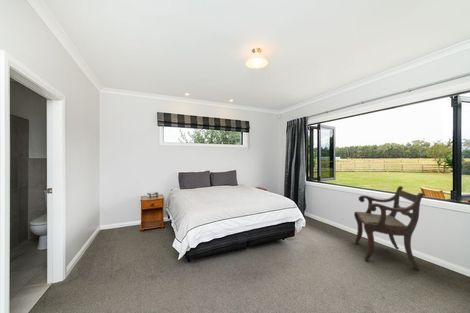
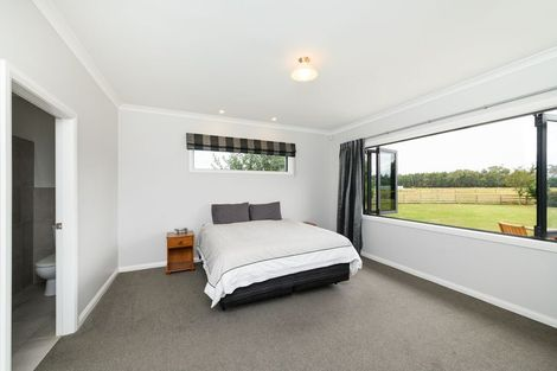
- armchair [353,185,425,271]
